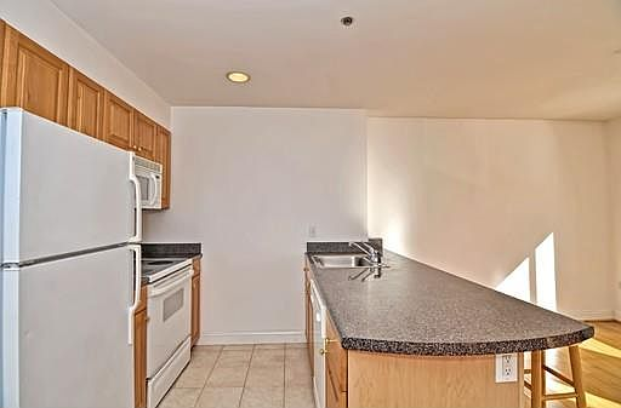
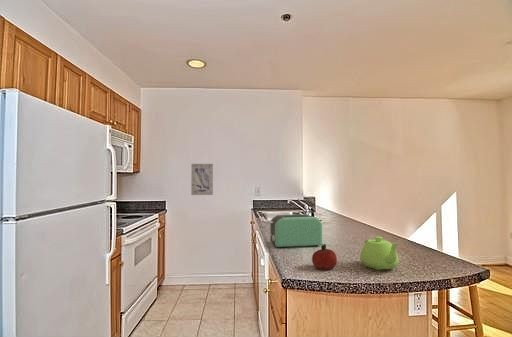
+ fruit [311,243,338,271]
+ wall art [190,163,214,196]
+ toaster [268,213,323,249]
+ teapot [359,236,400,271]
